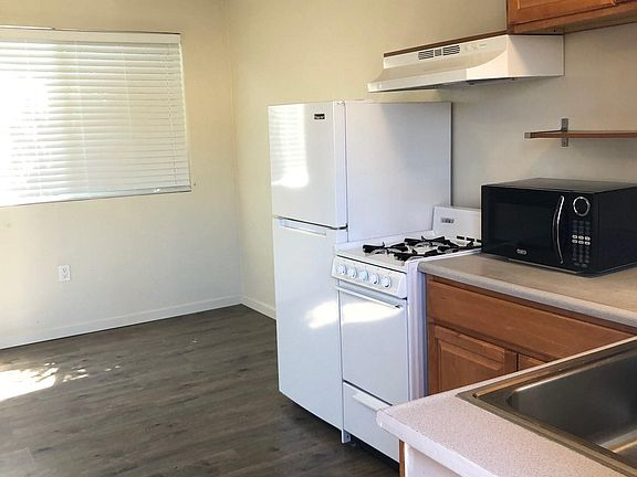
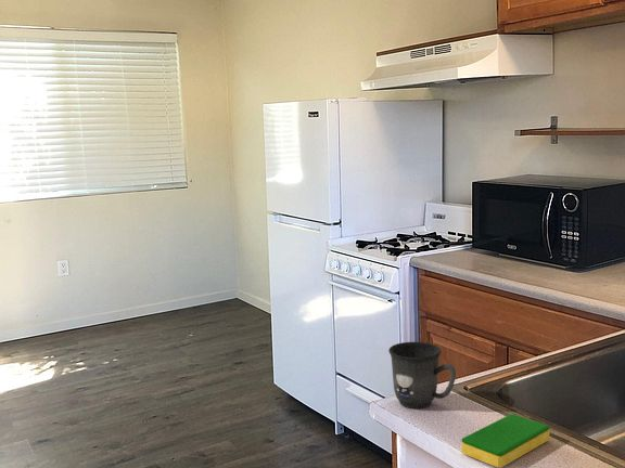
+ dish sponge [461,413,550,468]
+ mug [387,341,457,410]
